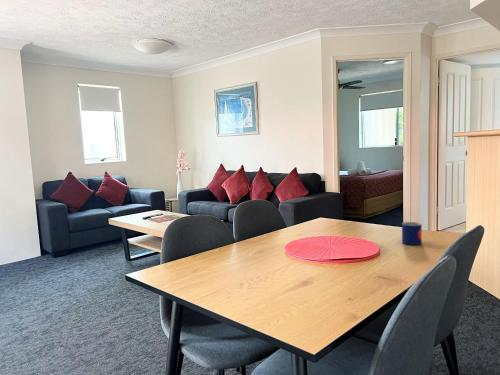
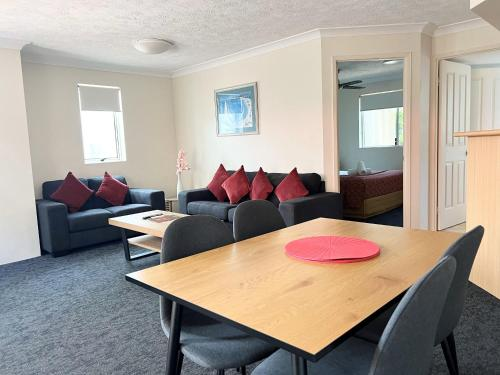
- mug [401,221,423,246]
